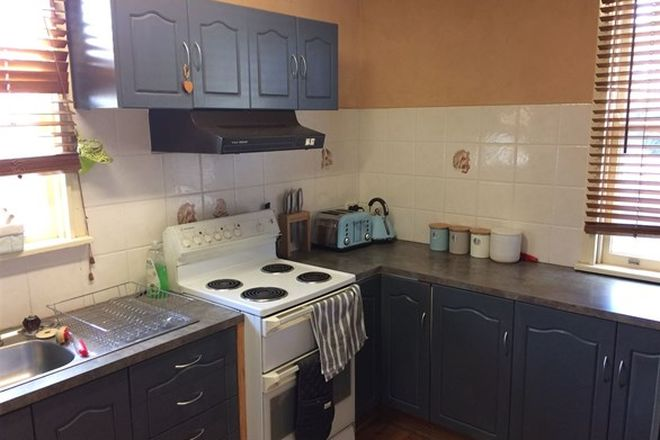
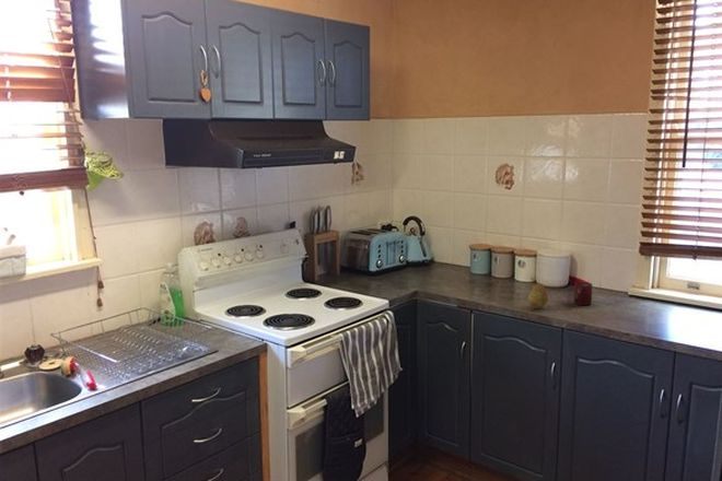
+ cup [572,281,594,306]
+ fruit [527,277,549,309]
